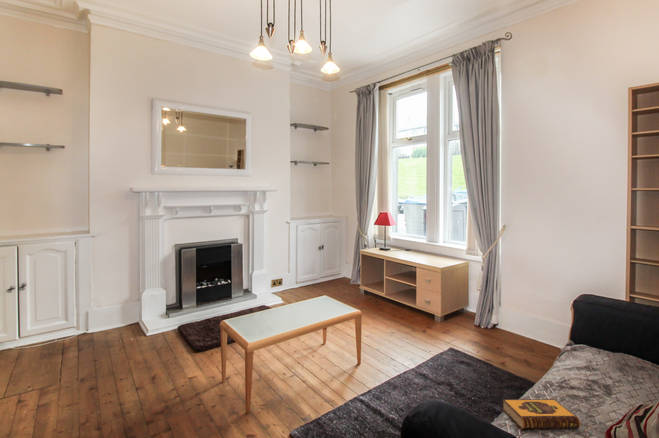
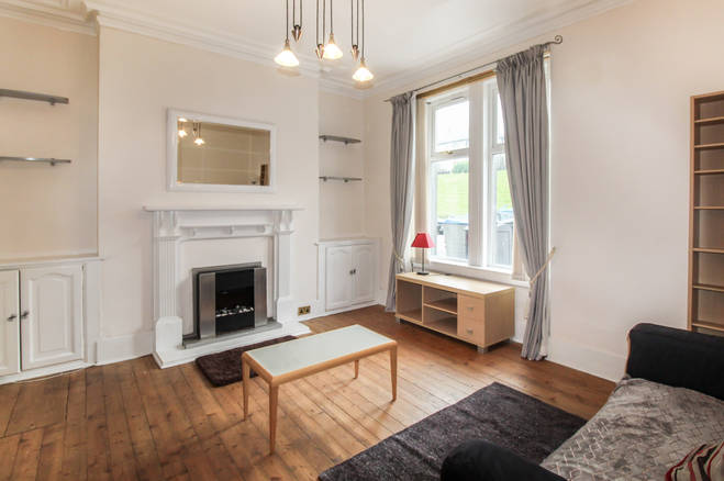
- hardback book [502,398,581,430]
